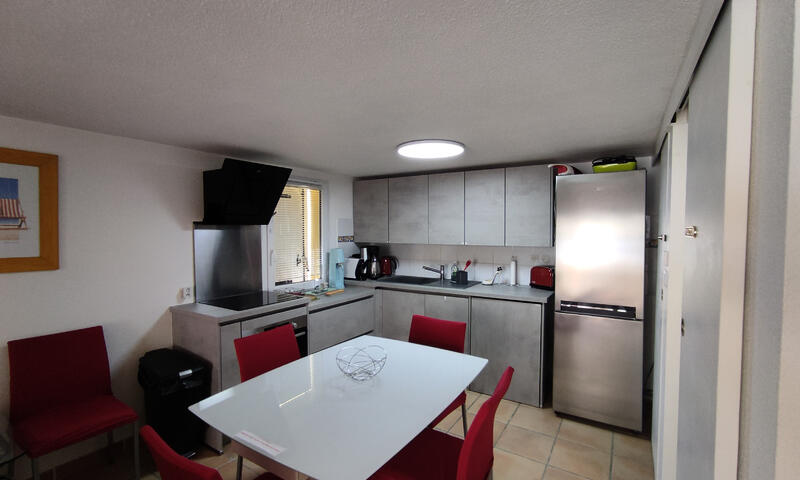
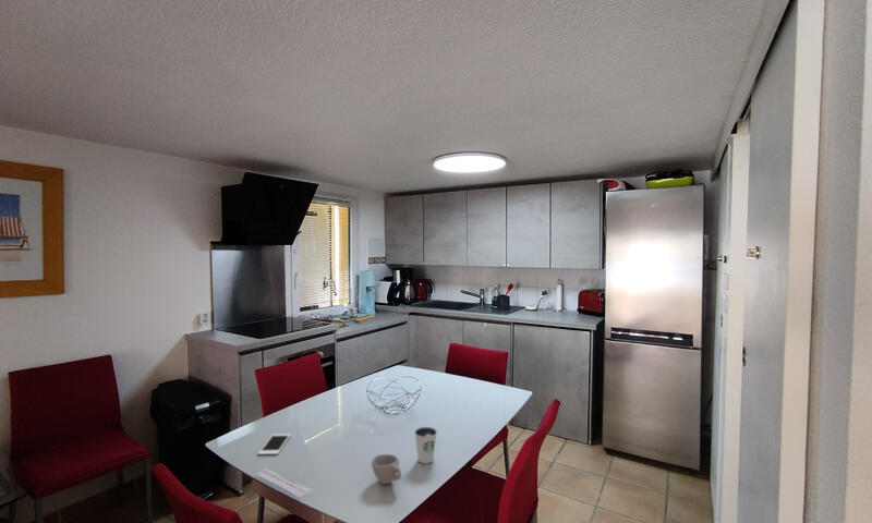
+ cup [371,453,402,485]
+ dixie cup [413,426,438,464]
+ cell phone [257,433,292,455]
